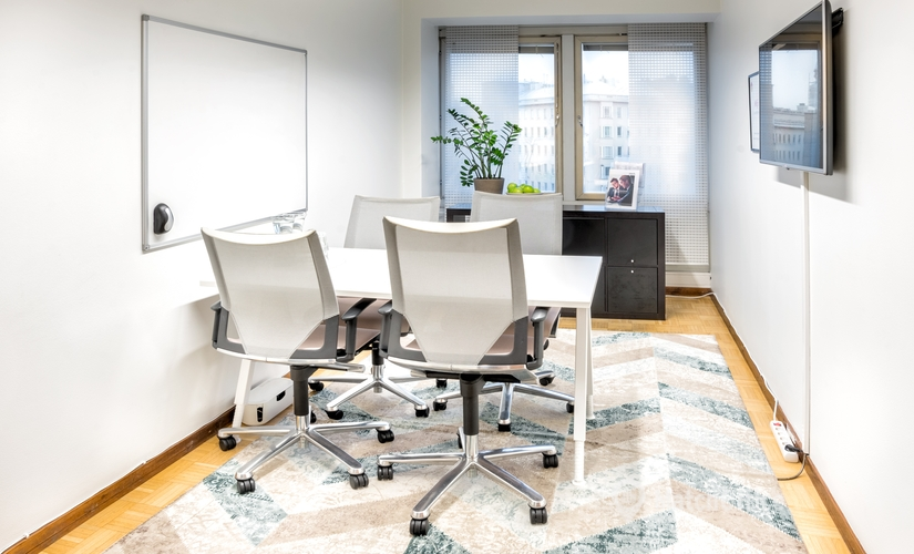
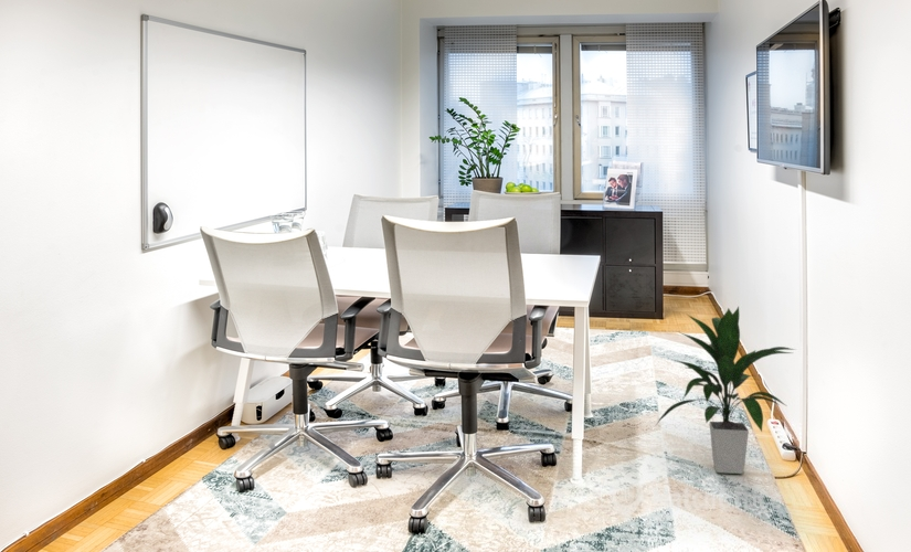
+ indoor plant [655,306,797,475]
